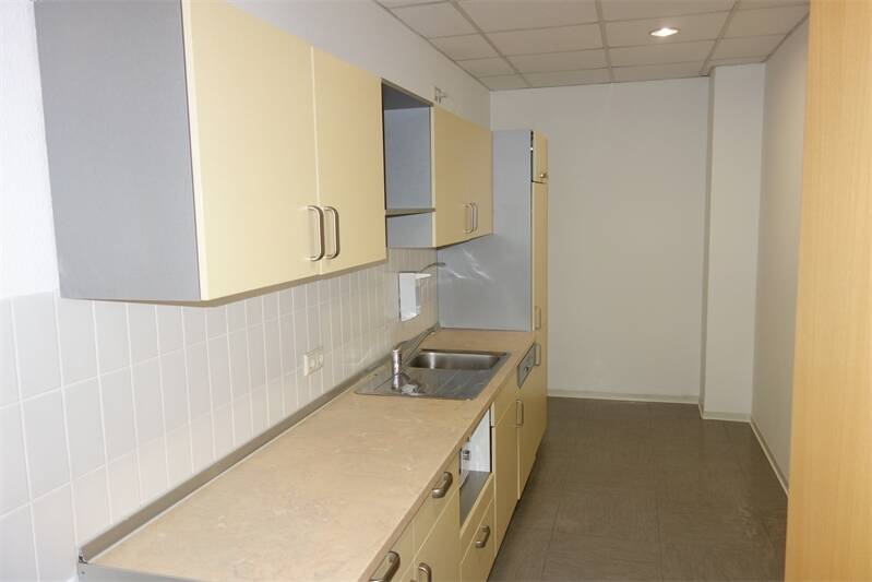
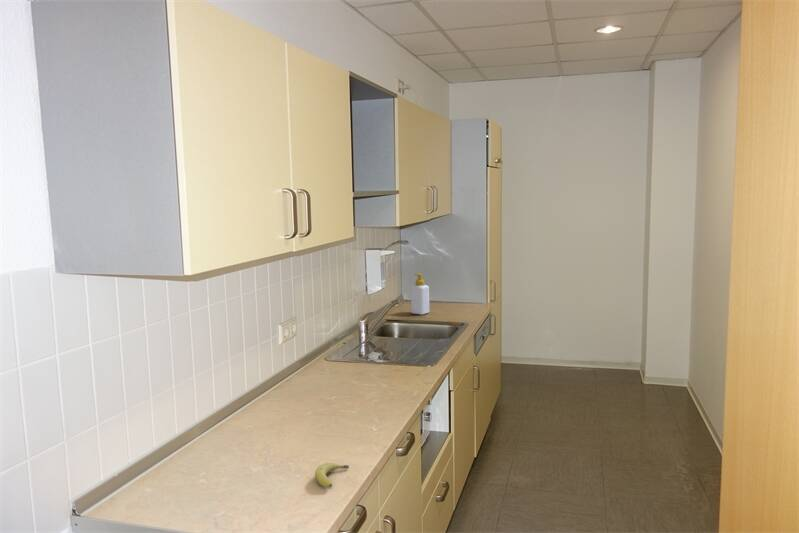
+ soap bottle [410,273,430,315]
+ fruit [314,462,350,488]
